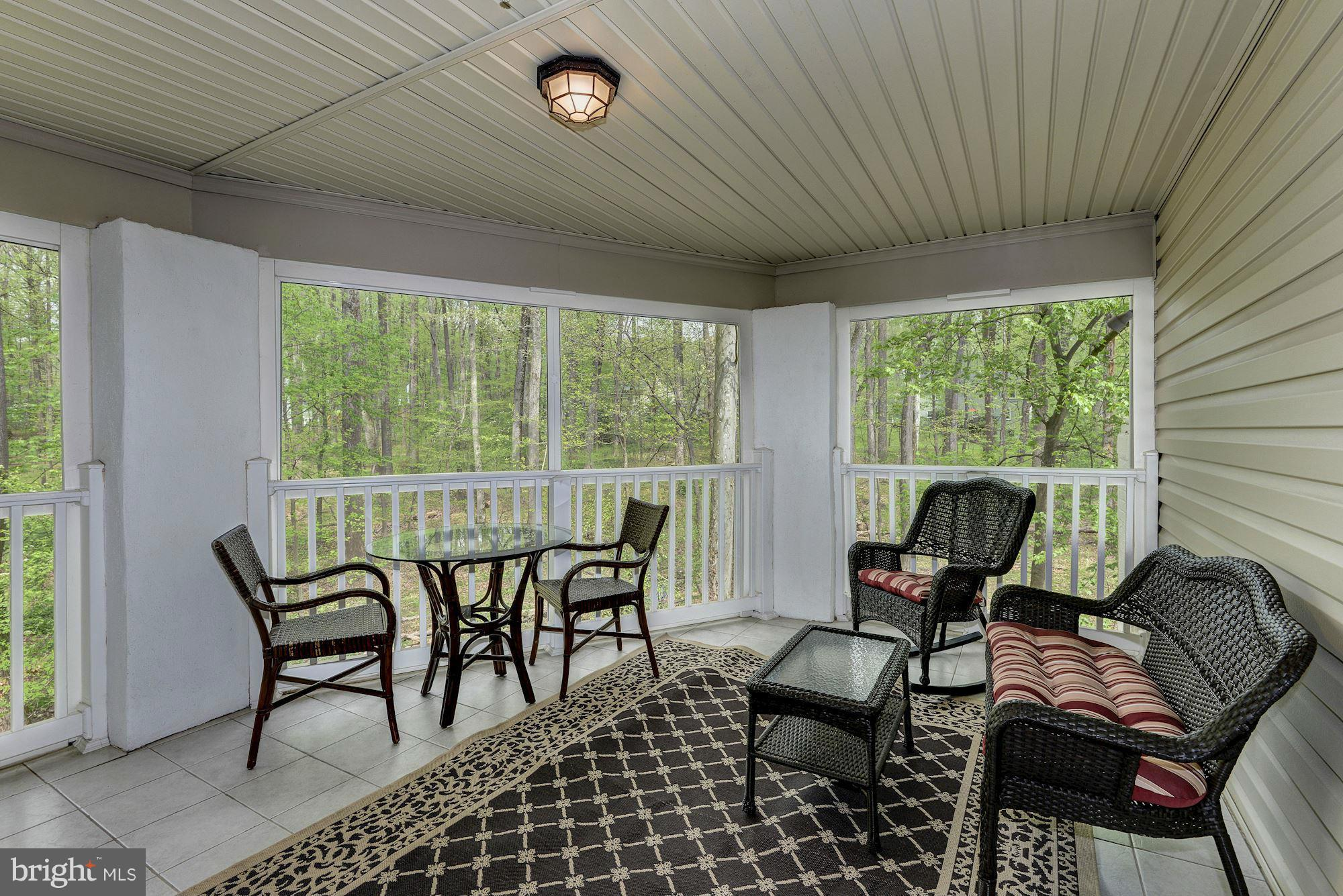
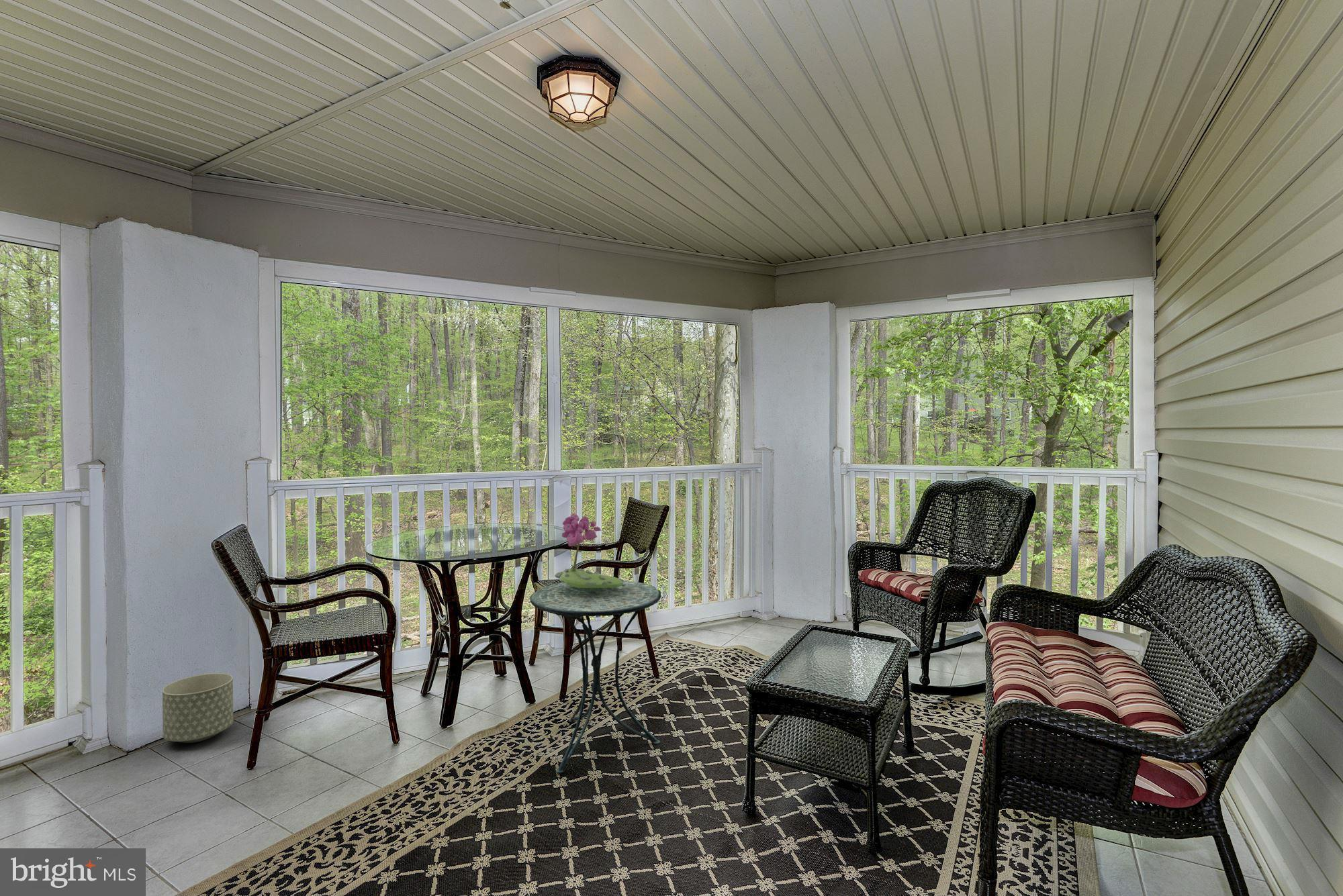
+ potted flower [554,513,623,588]
+ side table [529,579,662,774]
+ planter [162,673,234,744]
